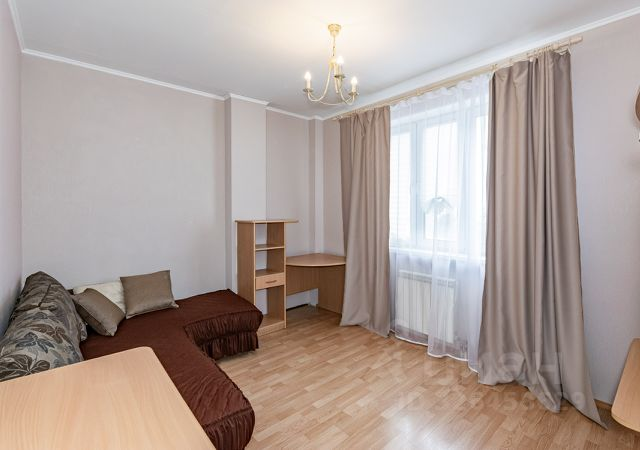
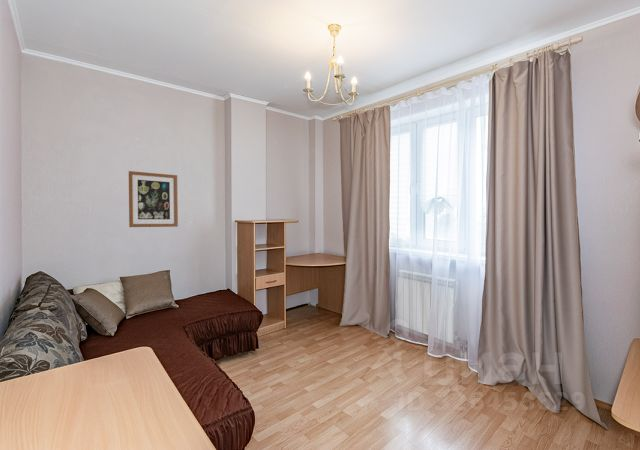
+ wall art [128,170,179,228]
